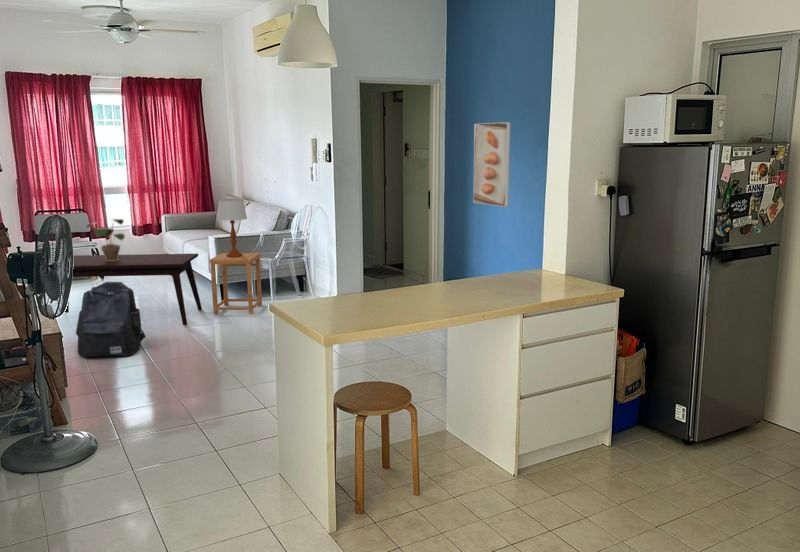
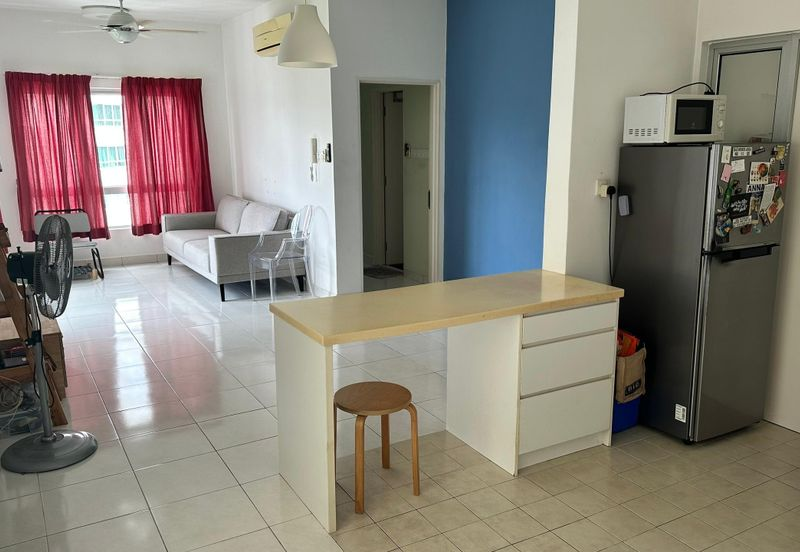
- table lamp [216,198,248,257]
- side table [208,252,263,315]
- backpack [75,281,146,359]
- potted plant [86,217,126,261]
- coffee table [64,253,203,326]
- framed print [472,121,511,208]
